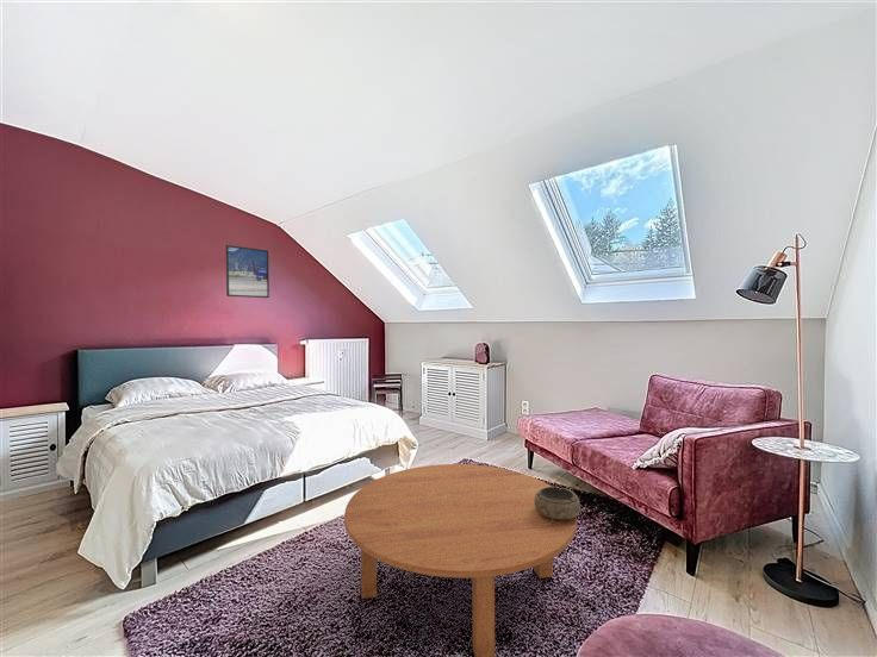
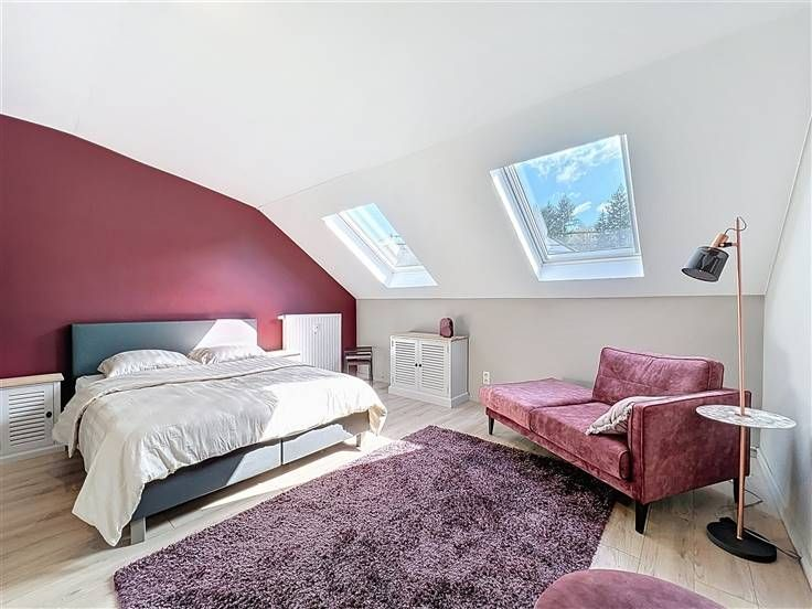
- coffee table [343,463,578,657]
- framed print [225,244,270,299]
- decorative bowl [535,486,583,524]
